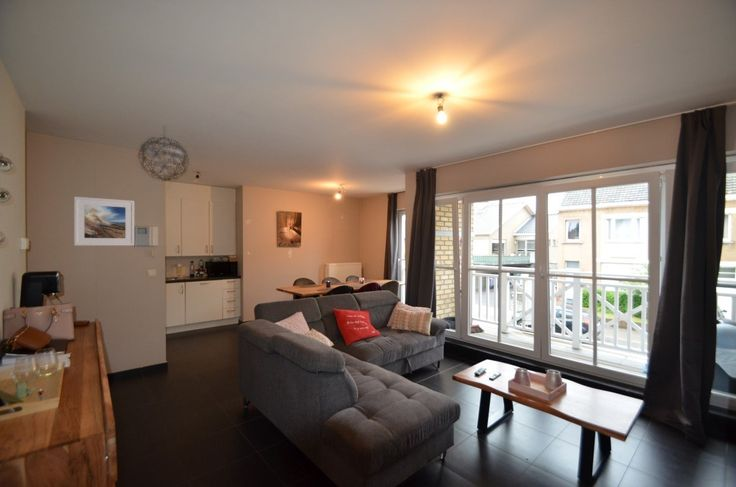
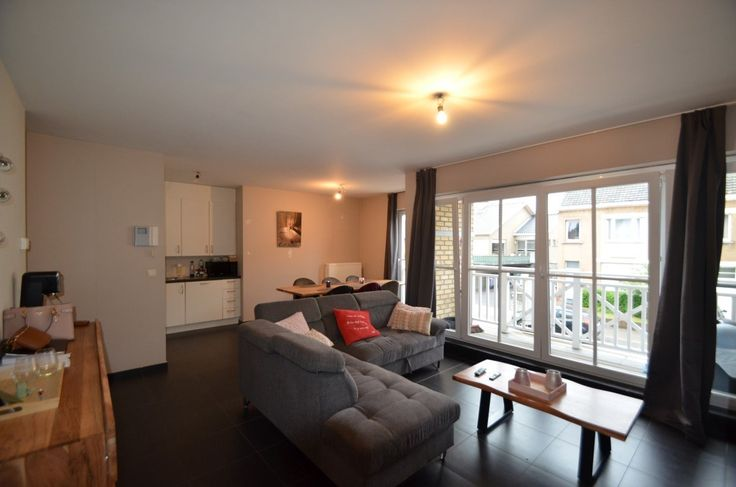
- pendant light [137,125,190,182]
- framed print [73,196,135,247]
